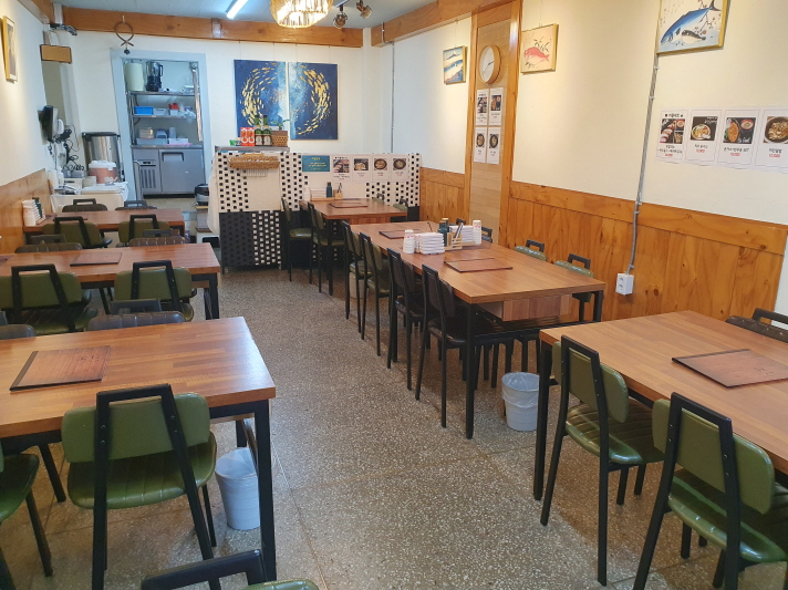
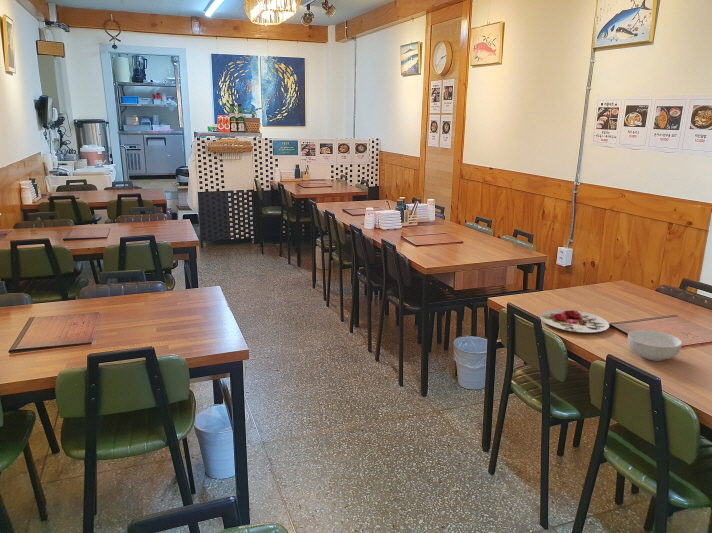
+ plate [539,308,610,333]
+ cereal bowl [627,329,683,362]
